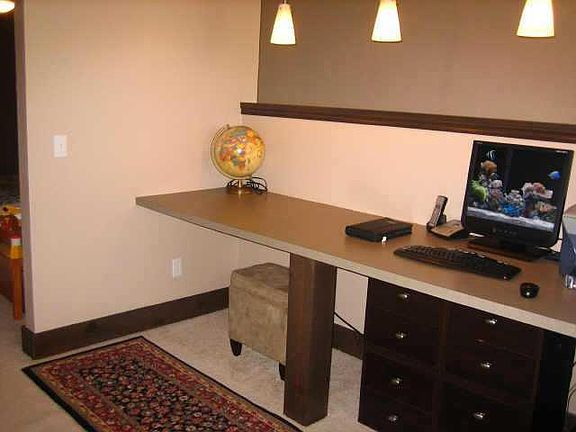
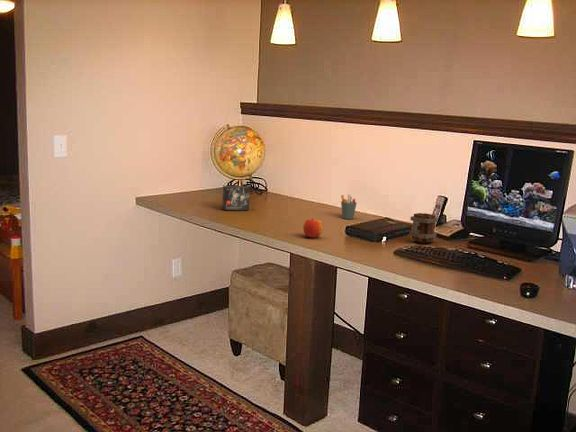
+ apple [302,219,324,239]
+ pen holder [340,194,358,220]
+ small box [221,185,251,211]
+ mug [408,212,439,245]
